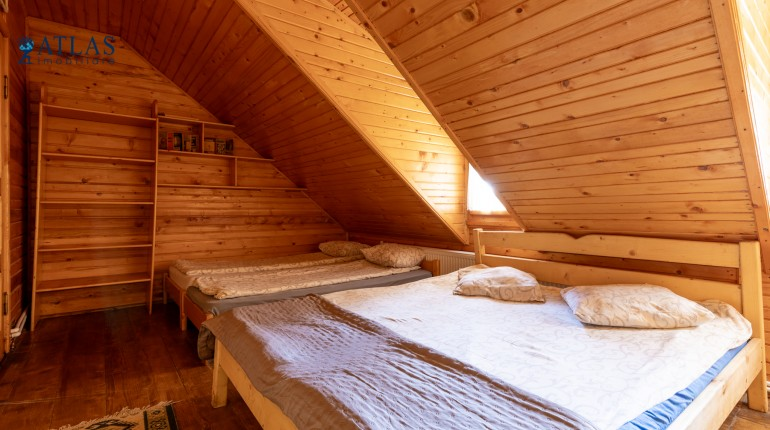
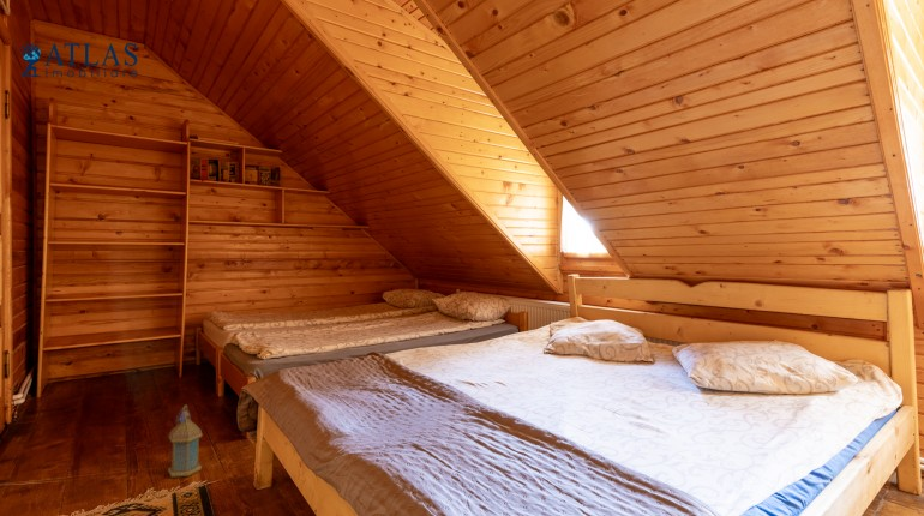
+ lantern [167,404,204,479]
